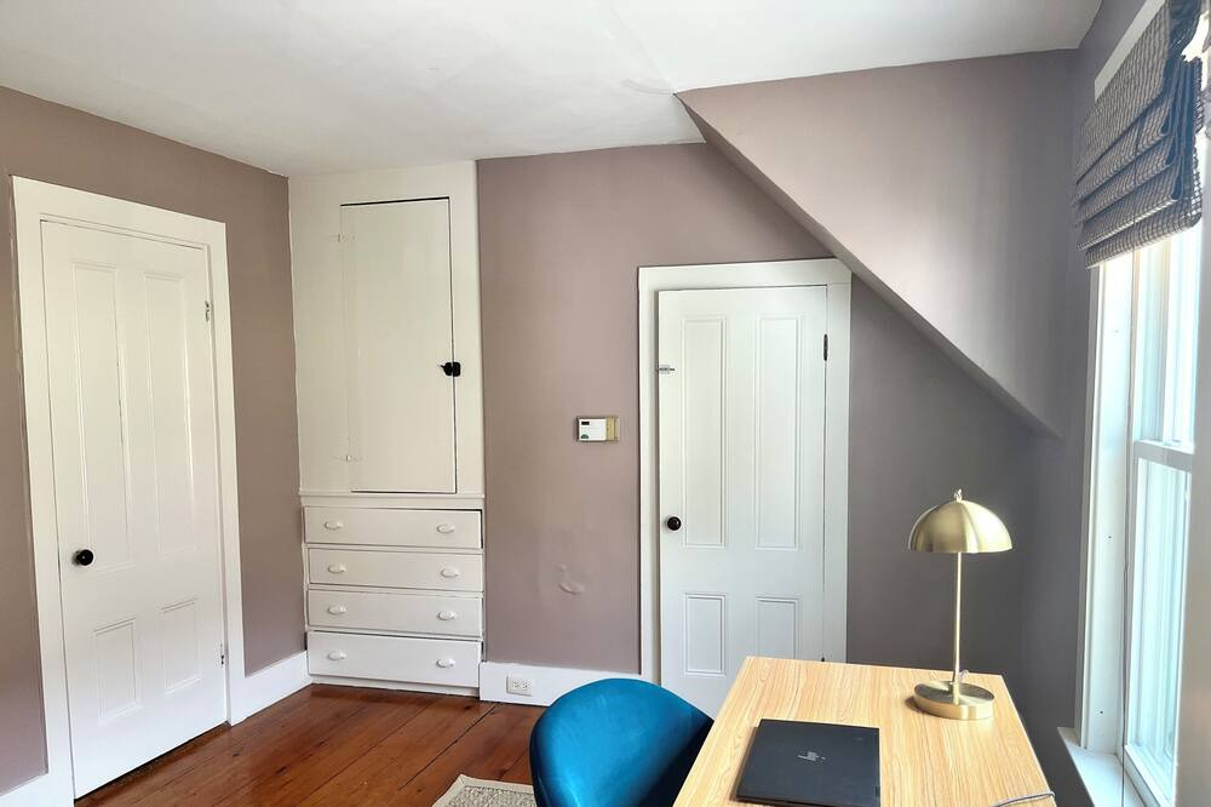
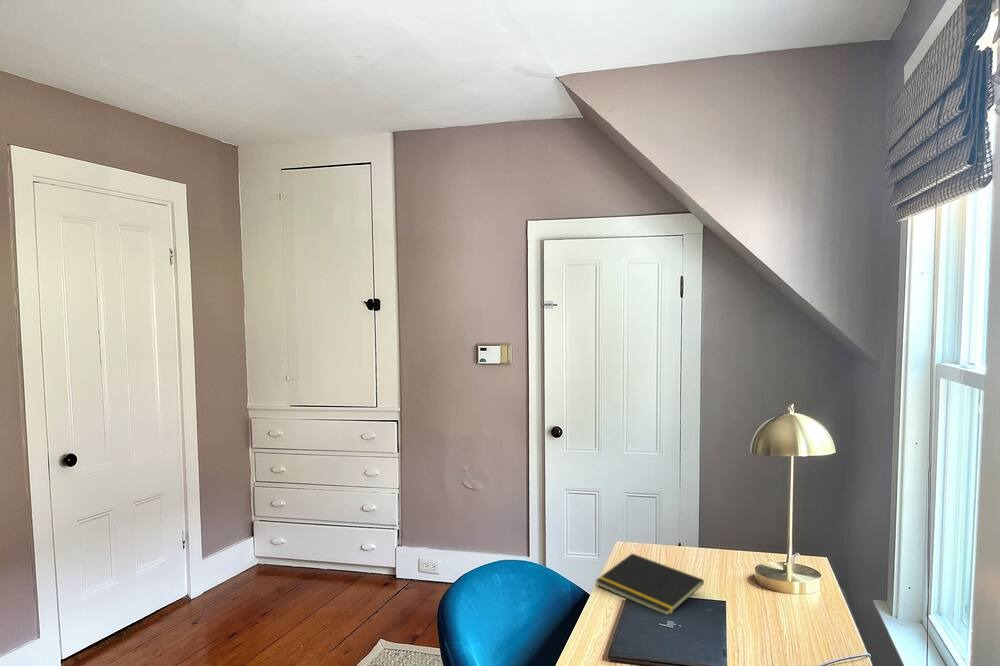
+ notepad [594,552,705,615]
